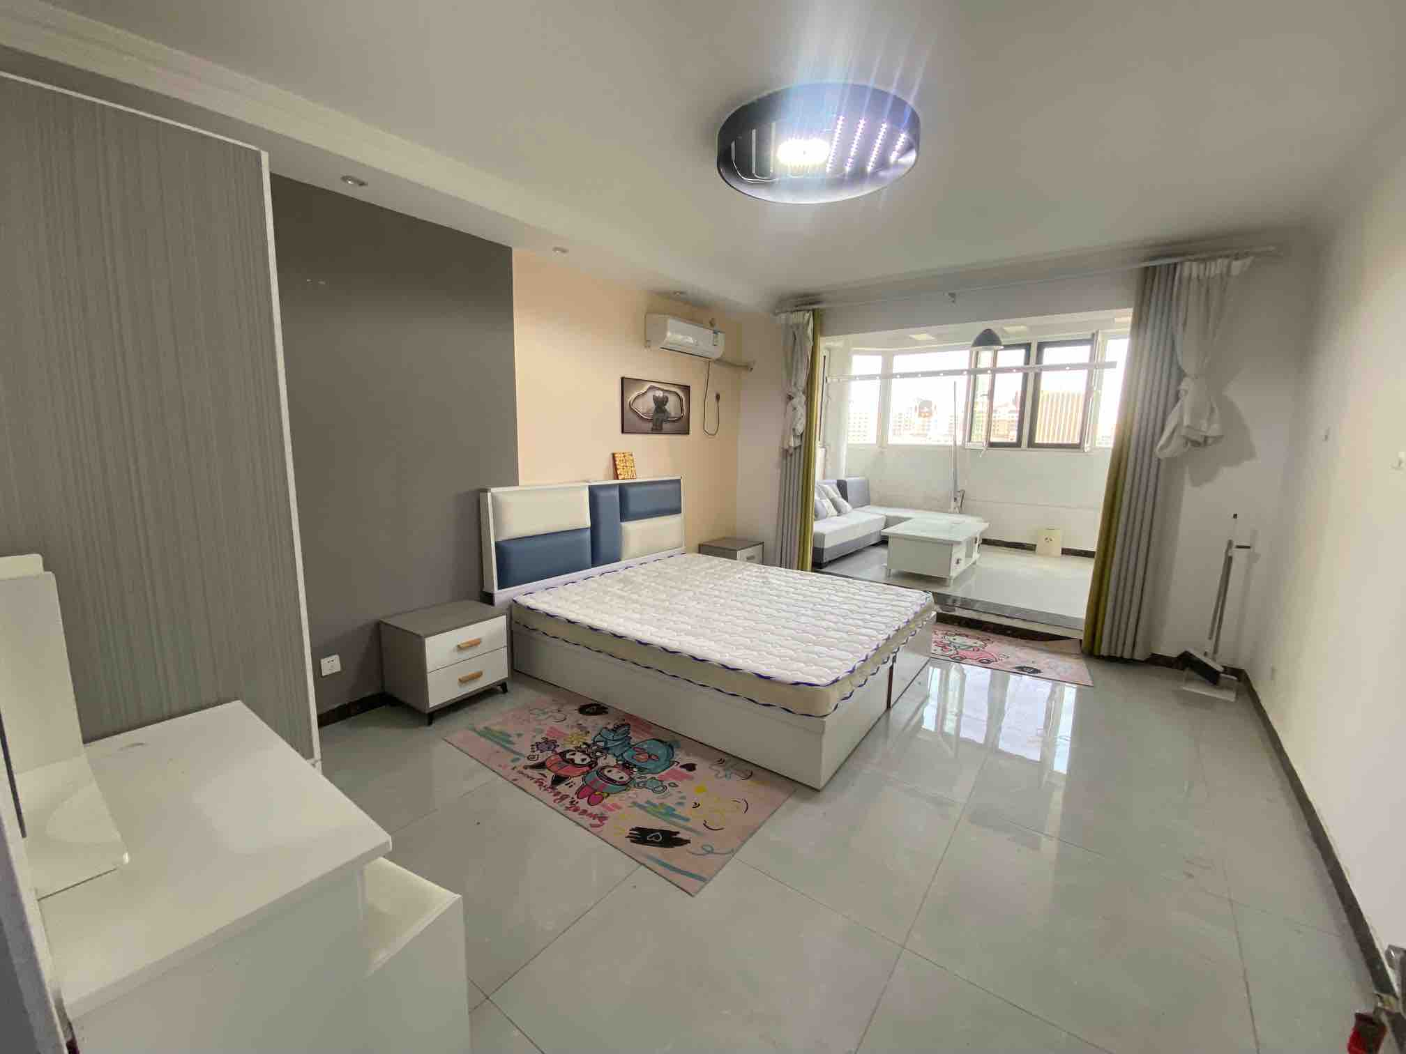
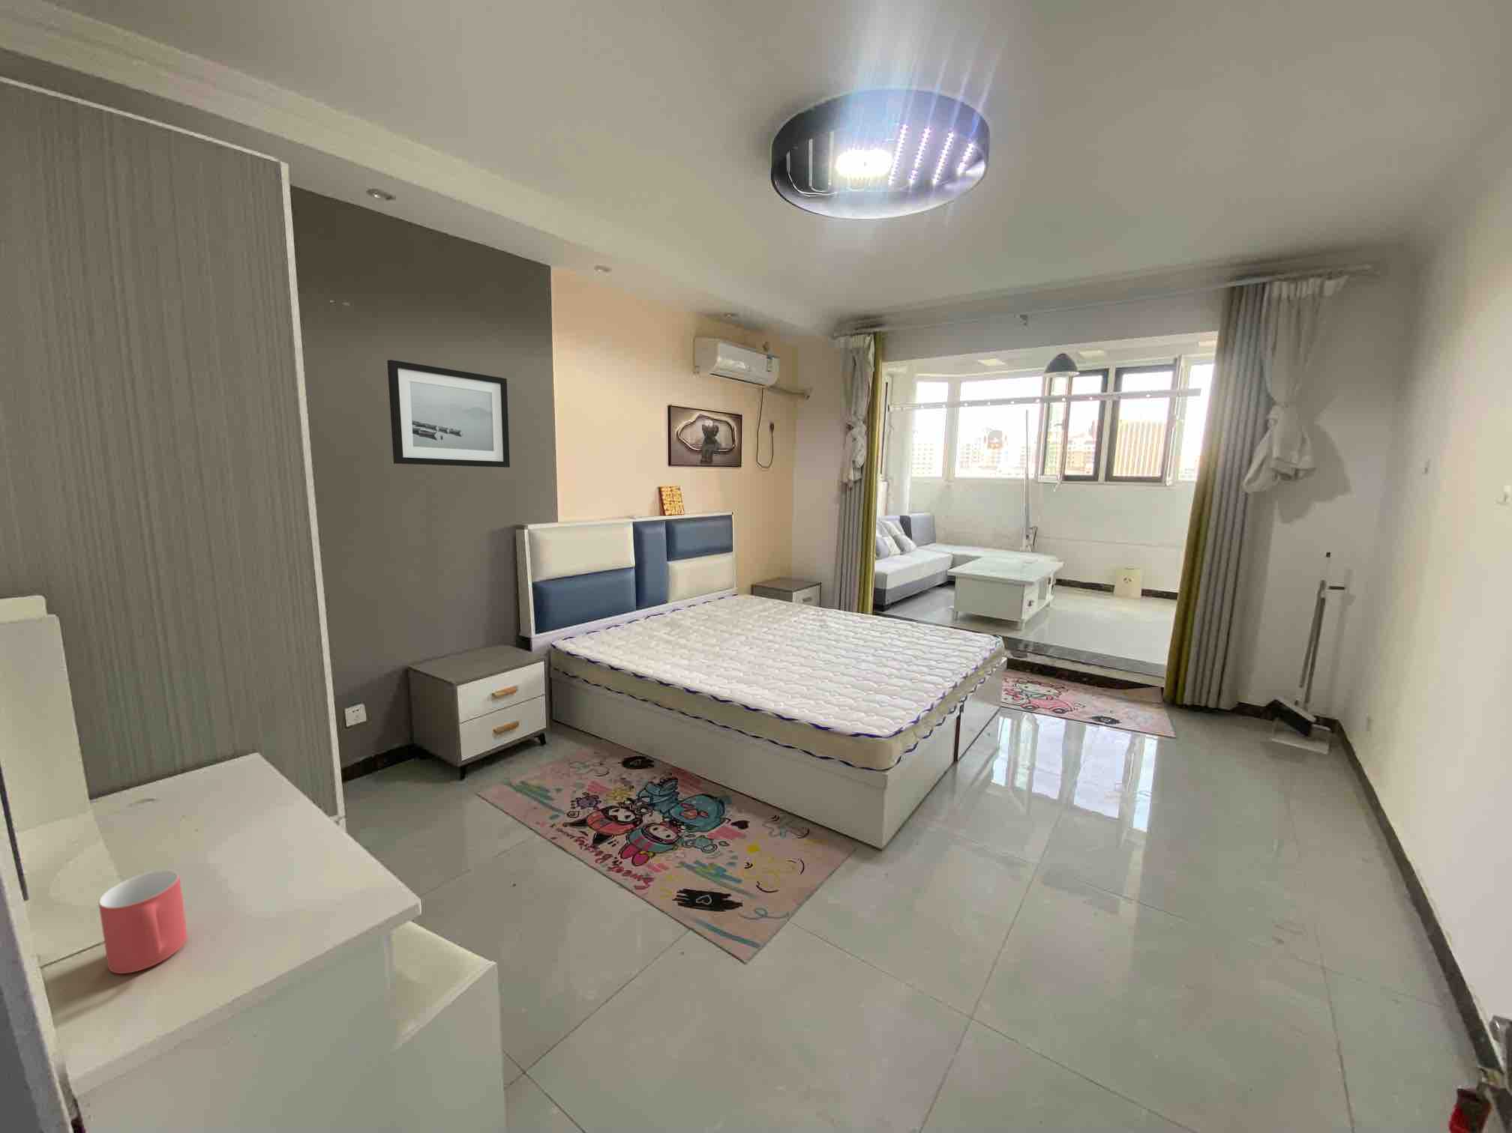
+ mug [99,869,188,975]
+ wall art [386,359,511,469]
